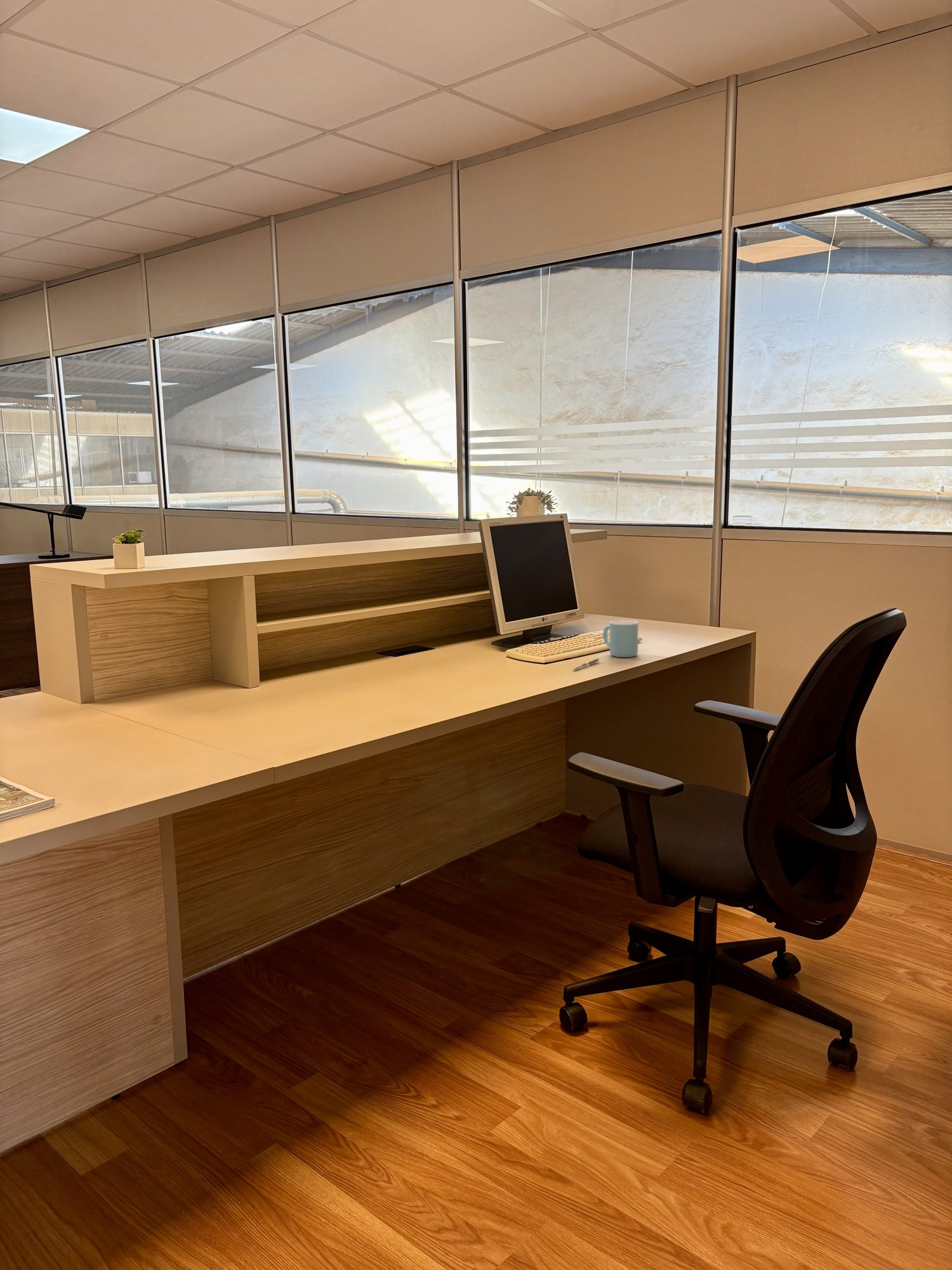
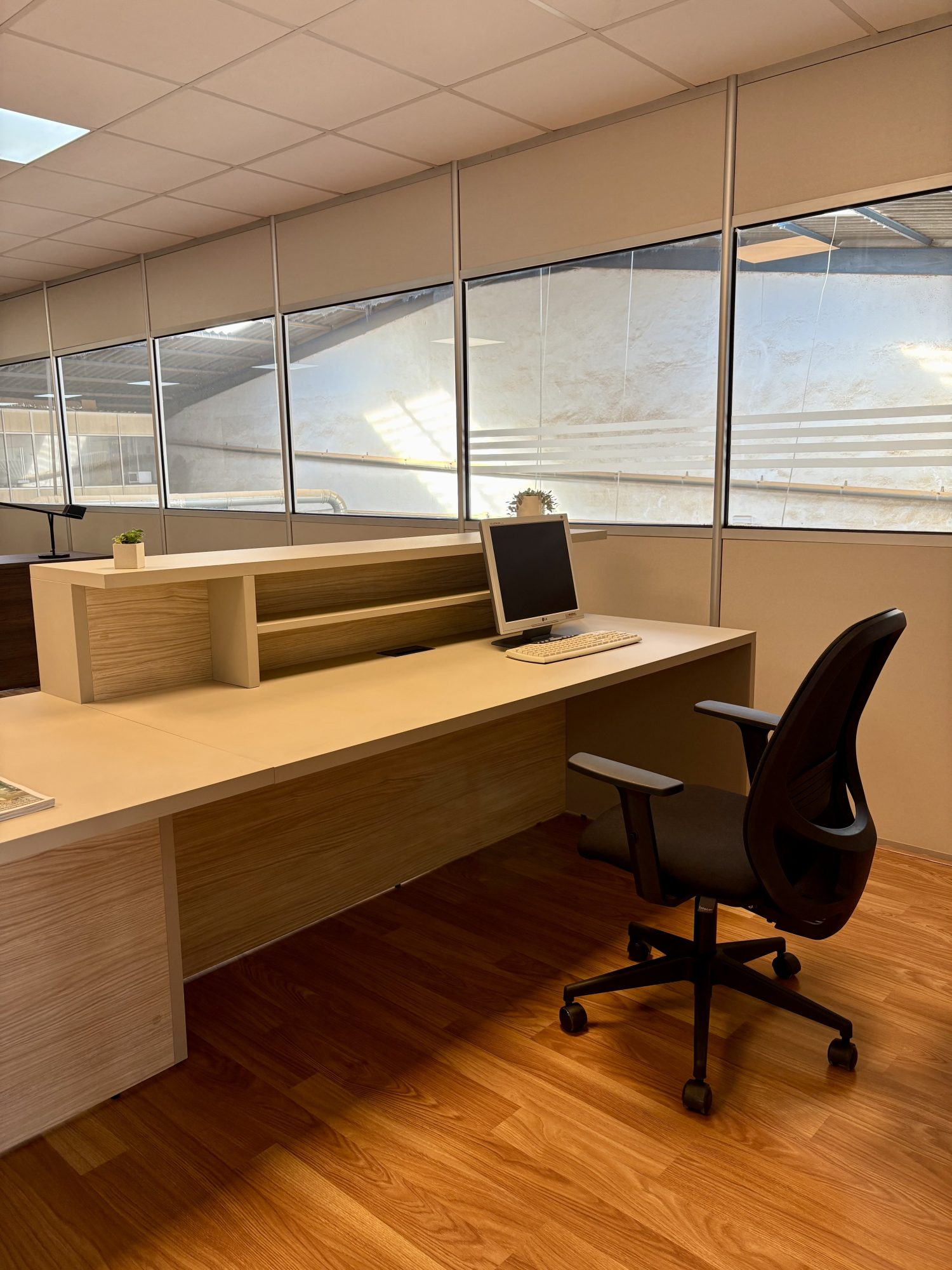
- mug [602,619,639,658]
- pen [571,658,600,671]
